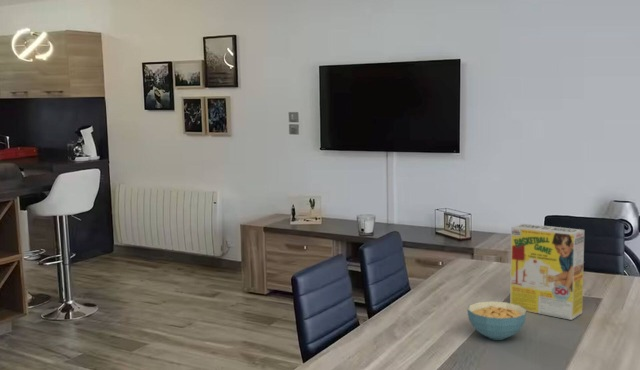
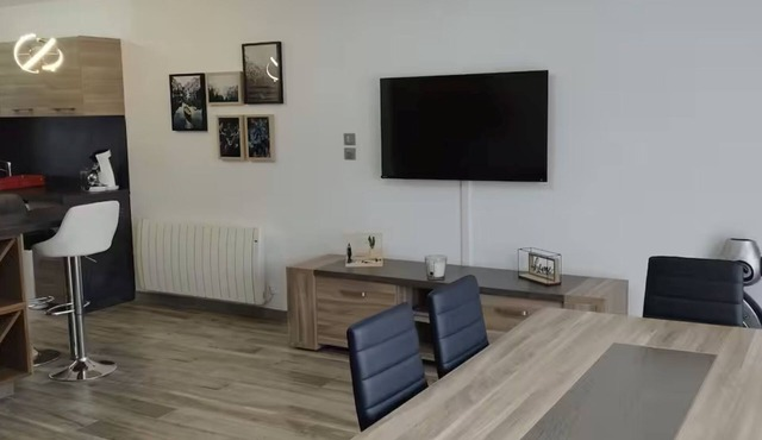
- cereal box [509,223,585,321]
- cereal bowl [466,300,527,341]
